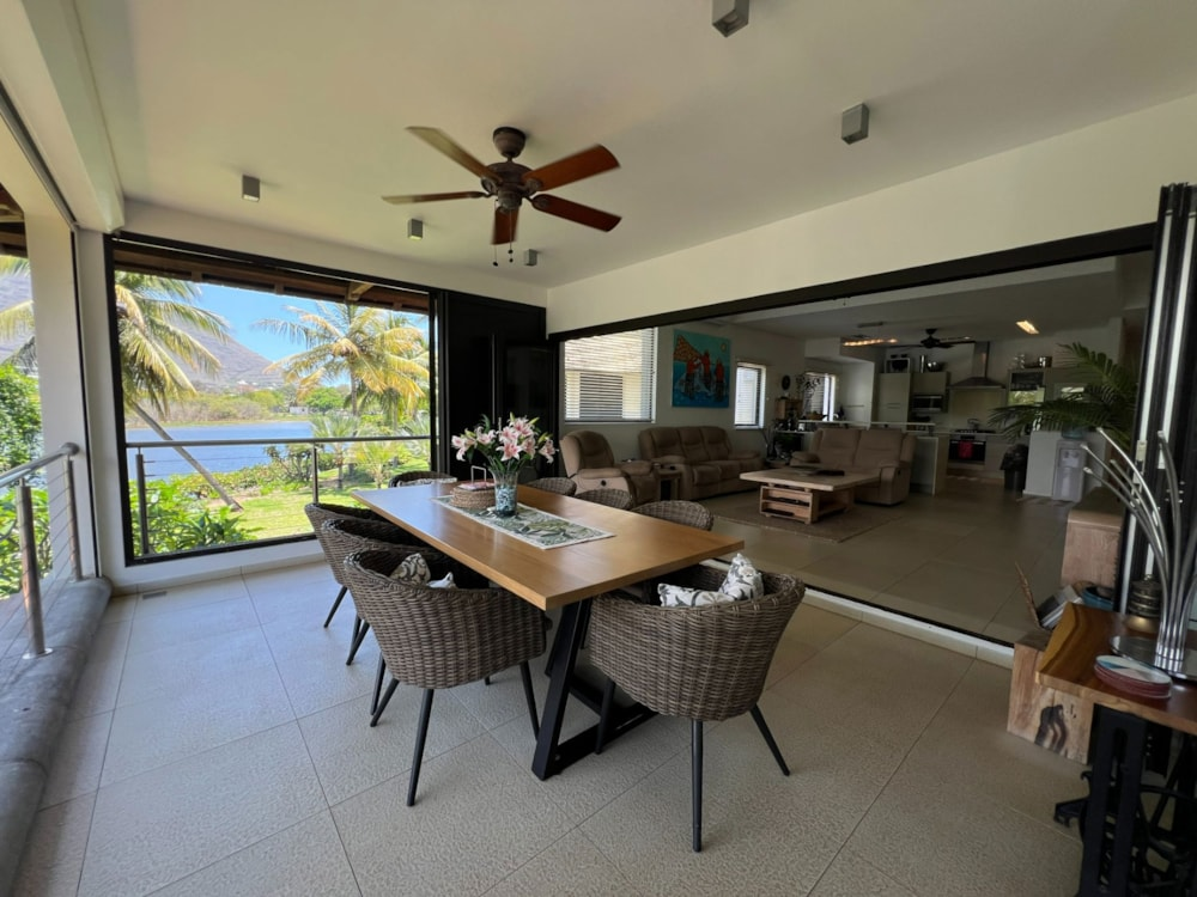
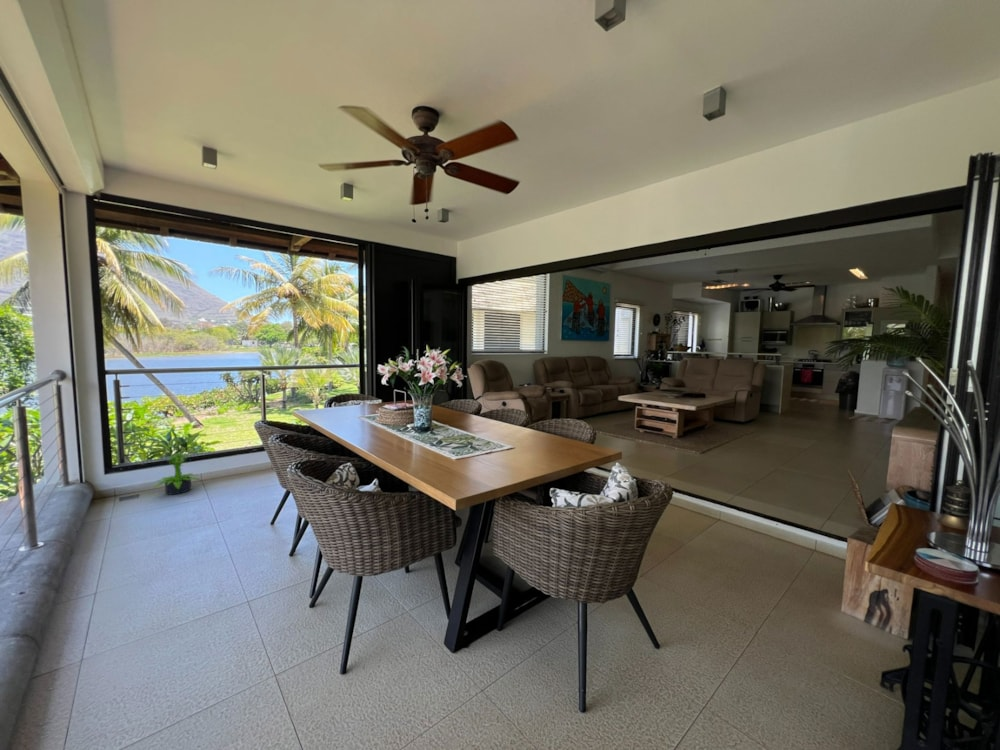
+ potted plant [153,452,202,496]
